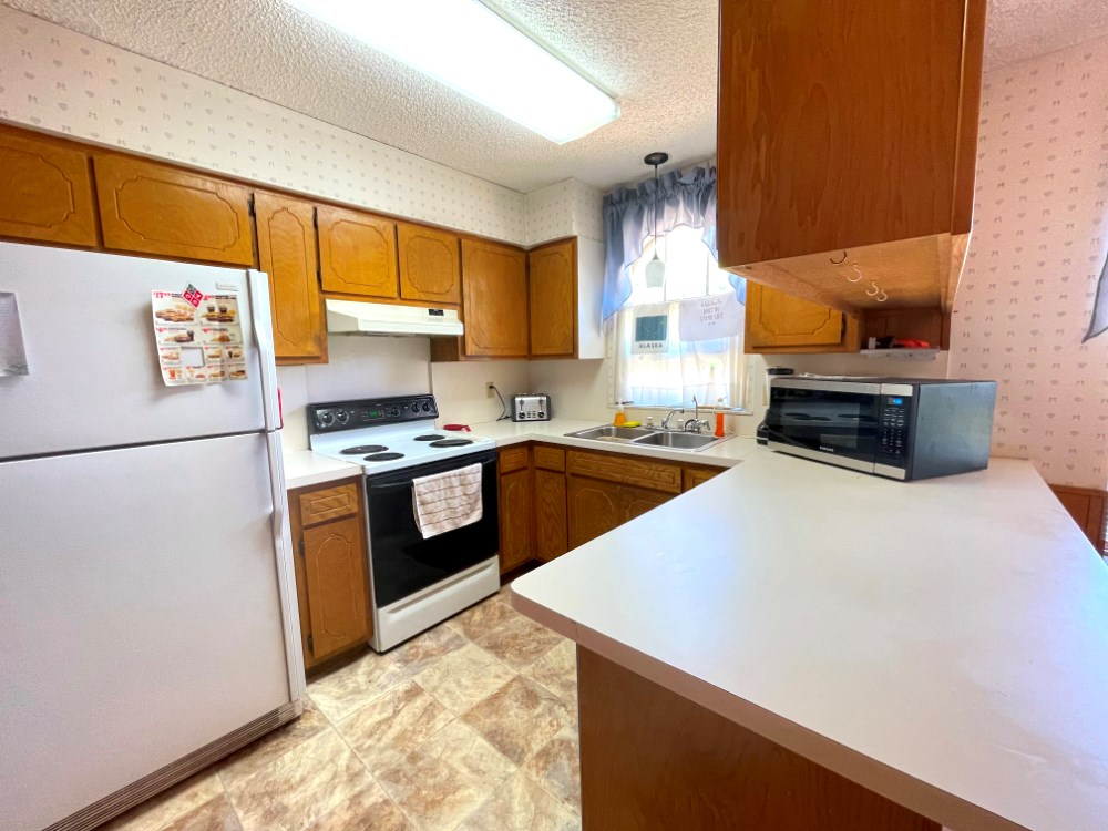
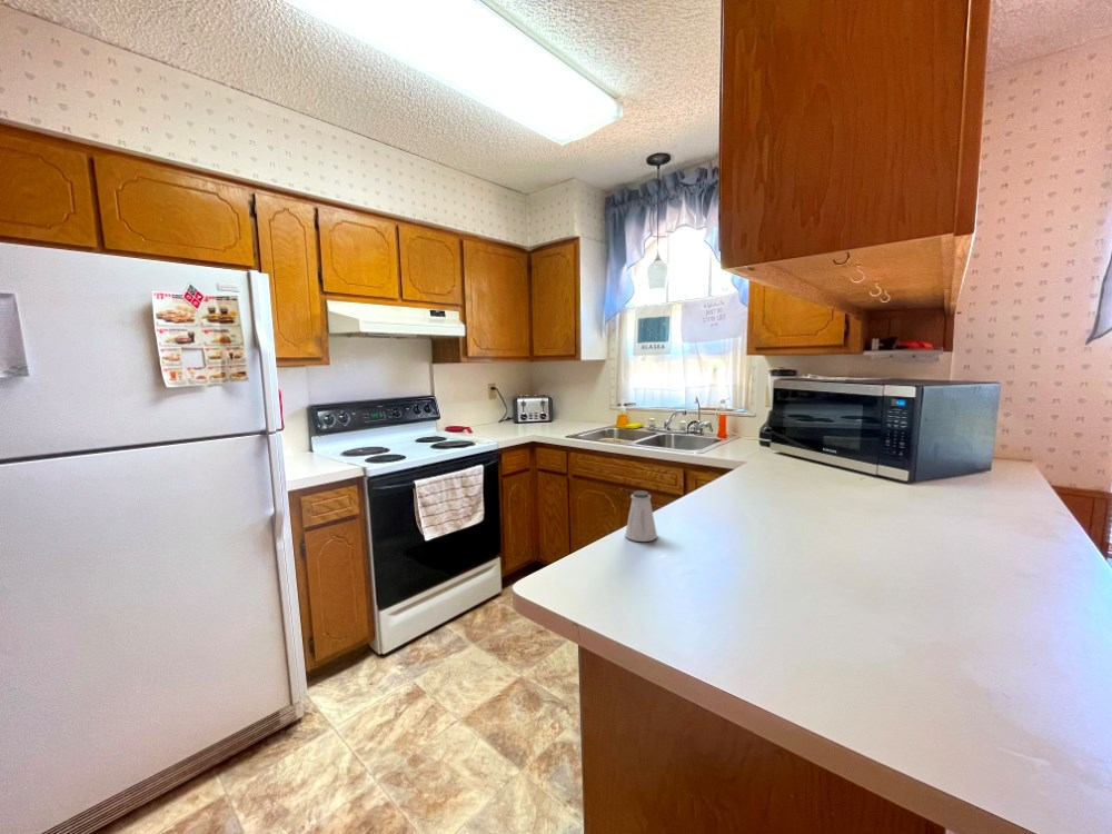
+ saltshaker [624,489,658,543]
